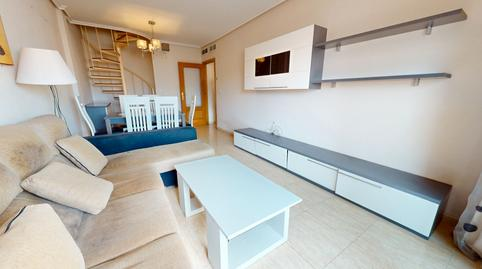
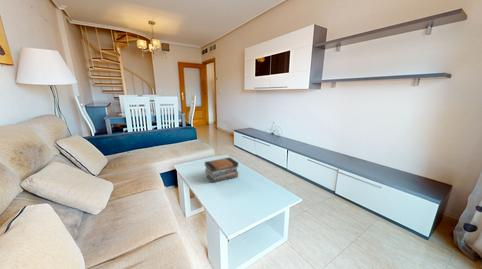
+ book stack [203,156,239,184]
